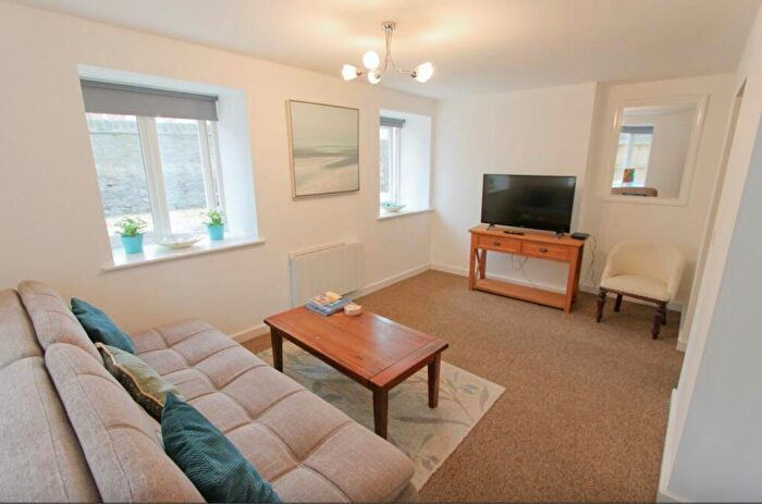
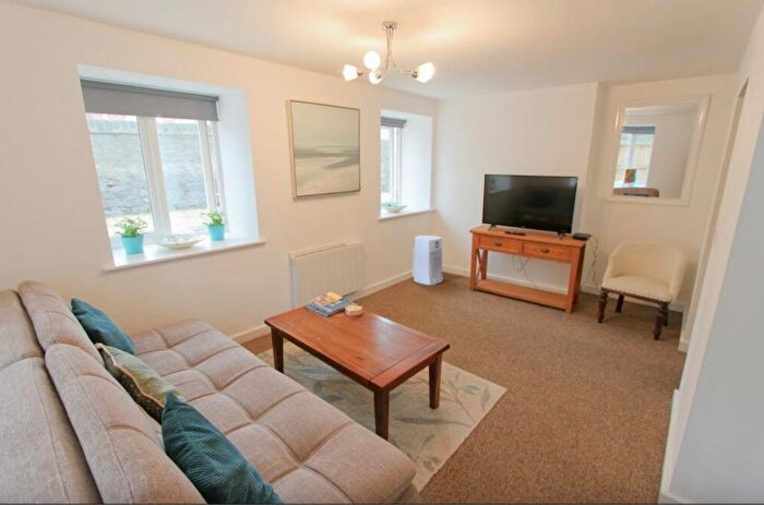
+ air purifier [411,235,444,286]
